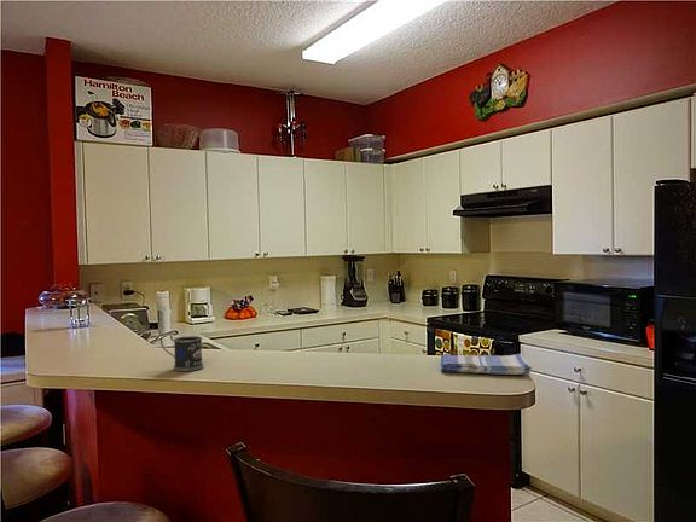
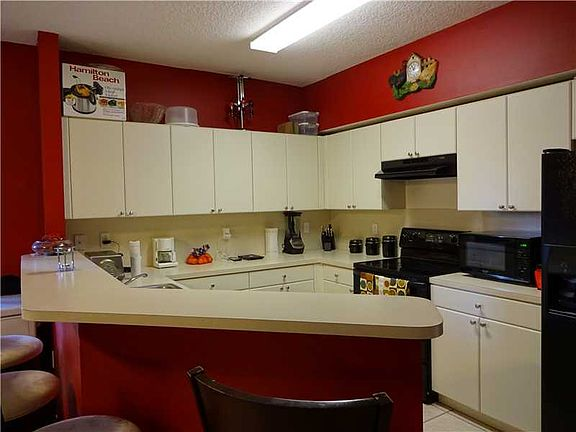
- mug [160,332,204,372]
- dish towel [440,353,534,376]
